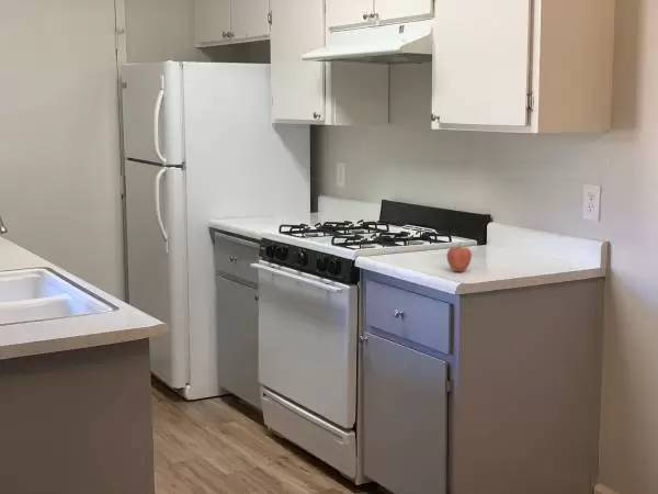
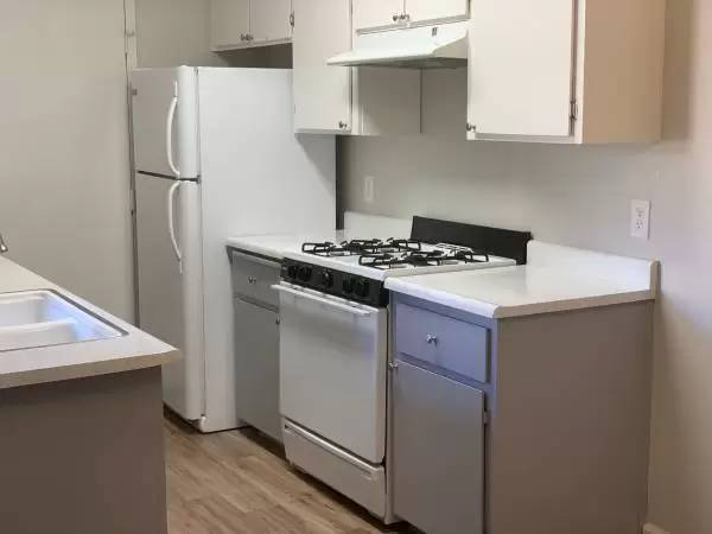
- fruit [446,240,473,273]
